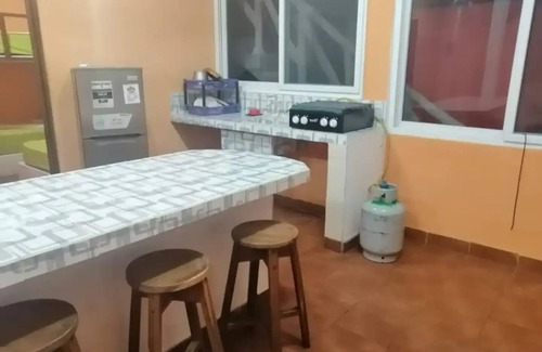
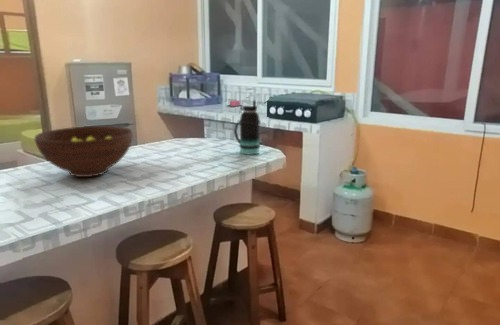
+ bottle [233,99,261,156]
+ fruit bowl [34,125,134,178]
